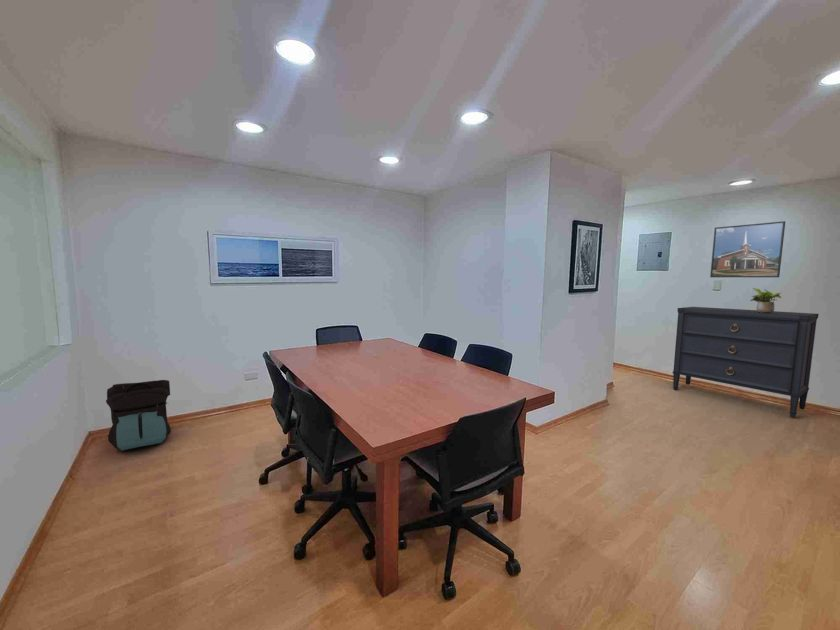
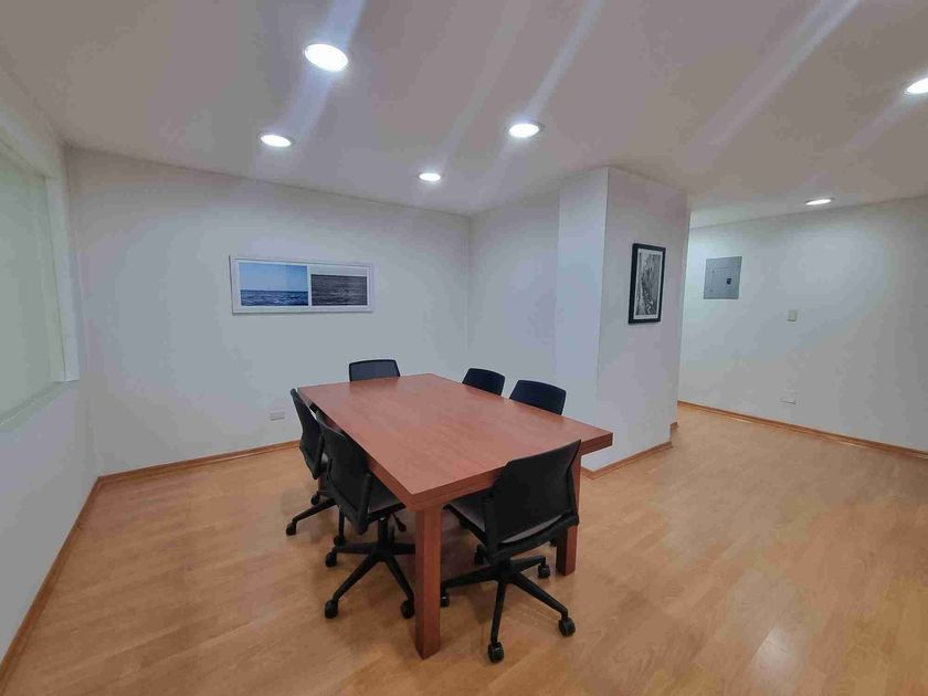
- potted plant [749,287,783,313]
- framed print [709,220,786,278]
- backpack [105,379,172,452]
- dresser [672,306,820,418]
